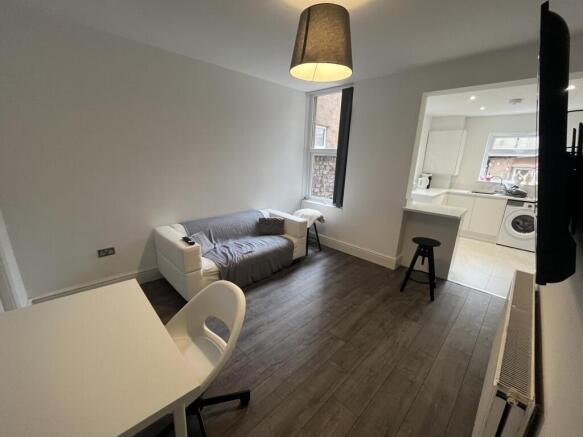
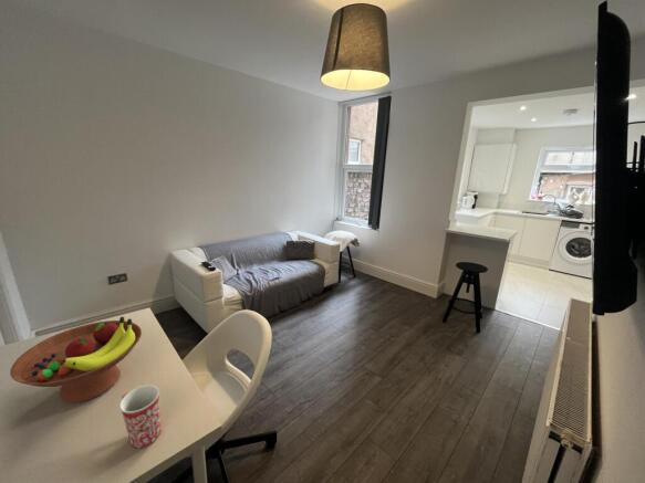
+ fruit bowl [9,316,143,403]
+ mug [118,385,162,449]
